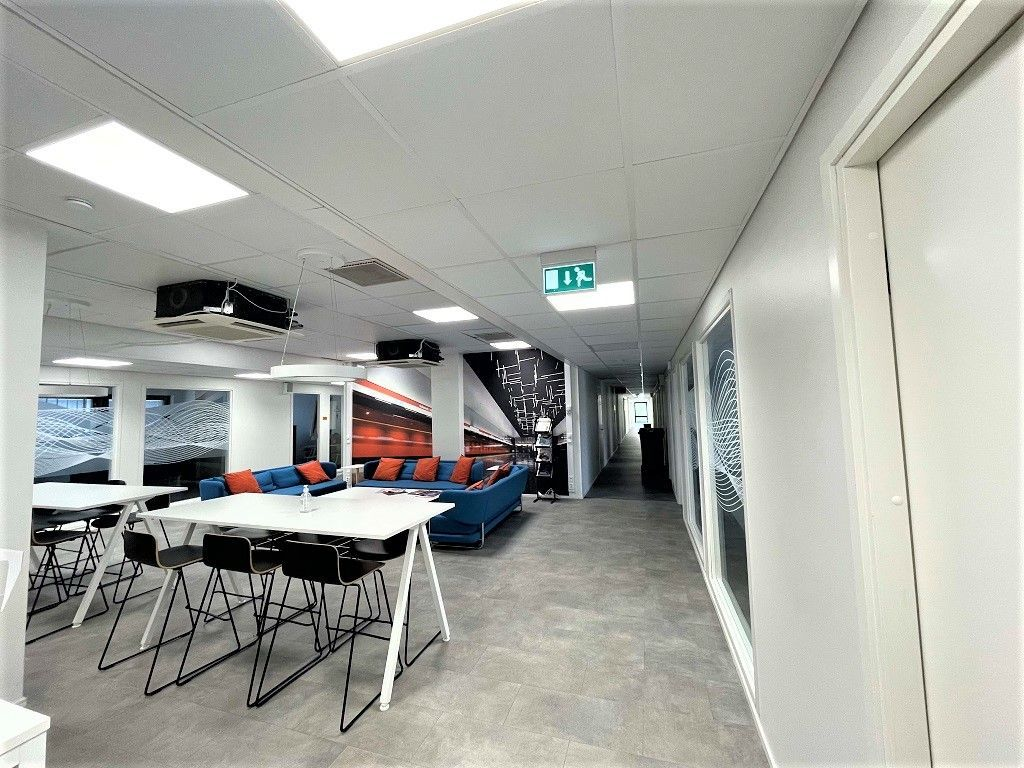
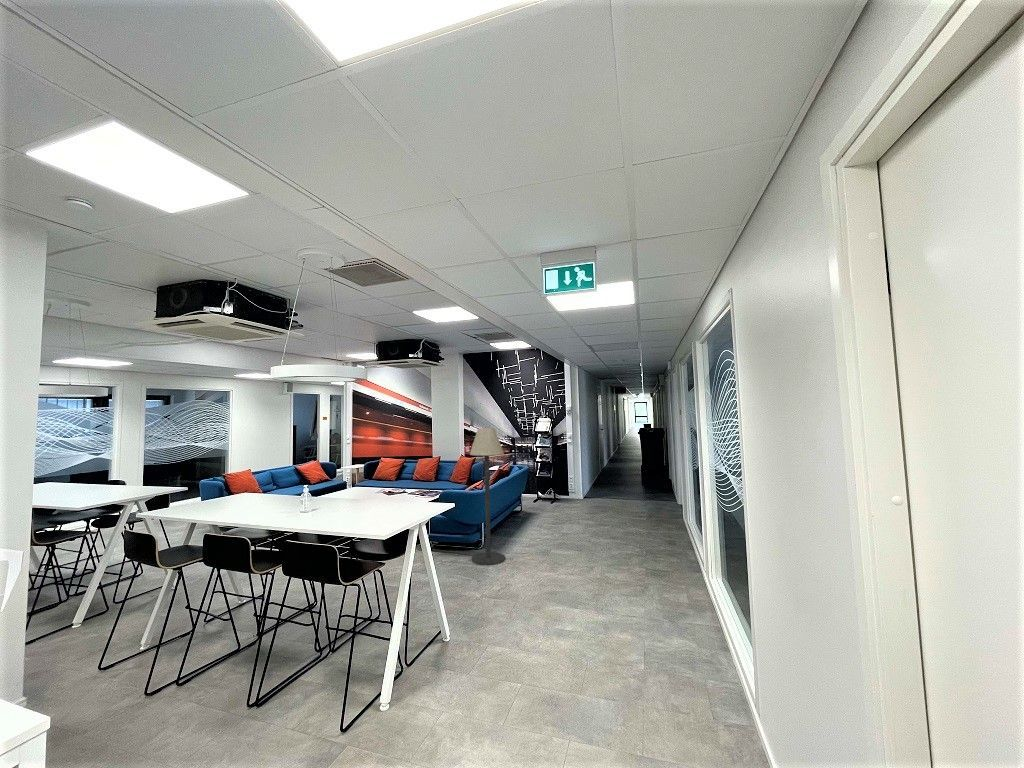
+ floor lamp [469,427,506,566]
